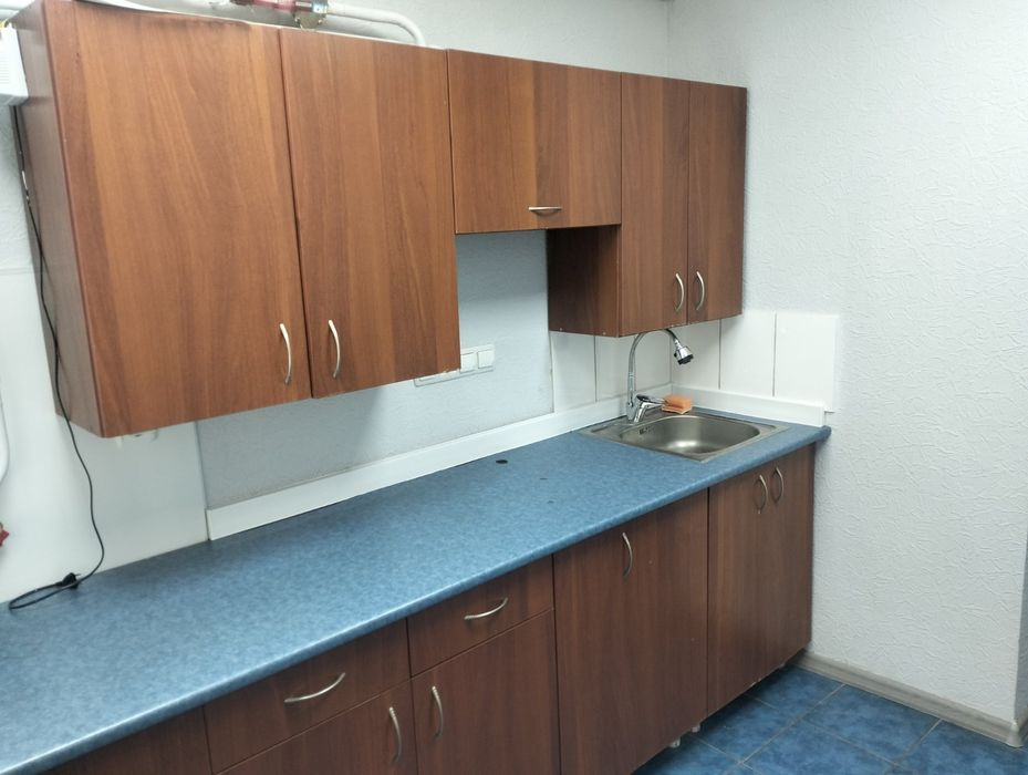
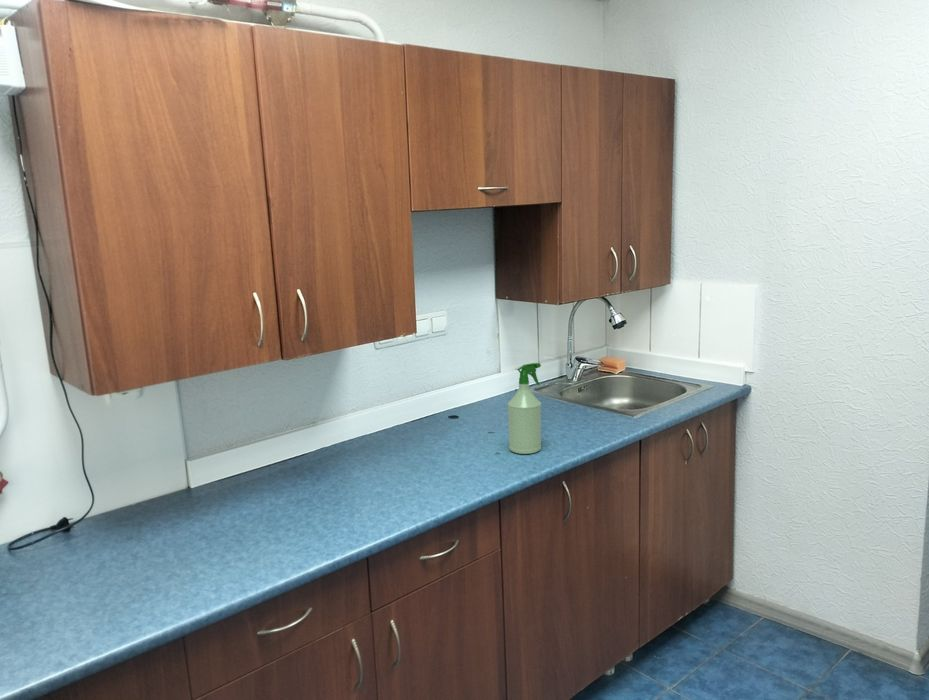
+ spray bottle [507,362,542,455]
